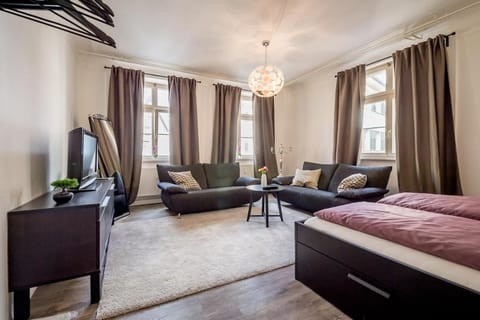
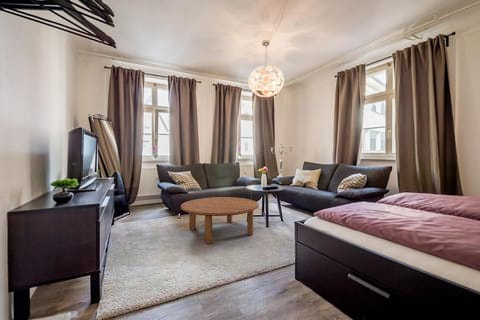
+ coffee table [180,196,260,244]
